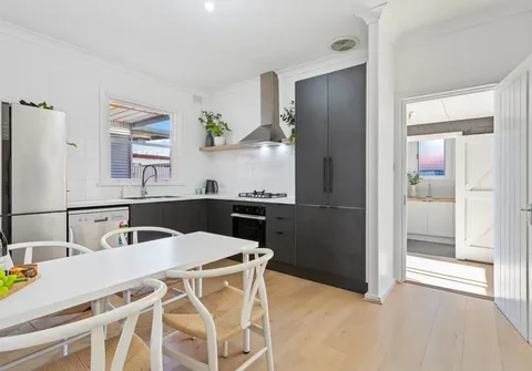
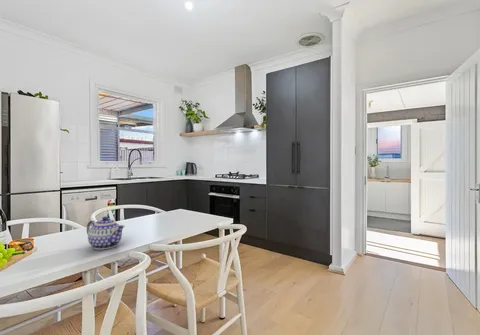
+ teapot [86,216,126,250]
